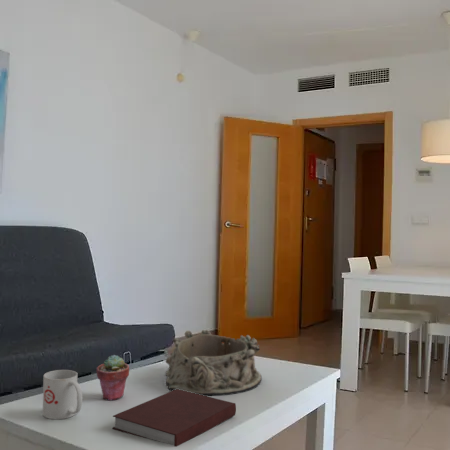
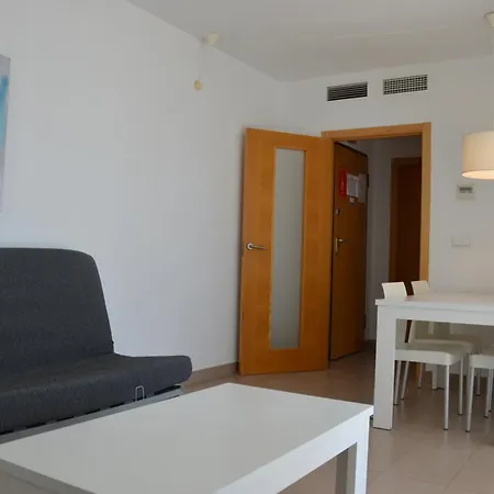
- notebook [111,389,237,448]
- potted succulent [95,354,130,401]
- mug [42,369,83,420]
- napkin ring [164,329,263,397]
